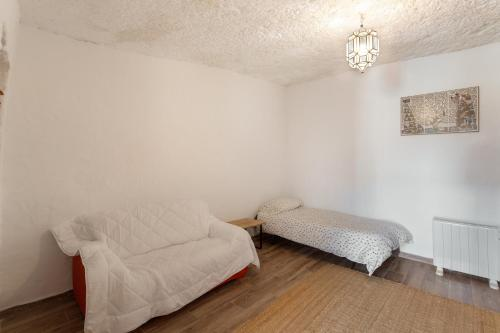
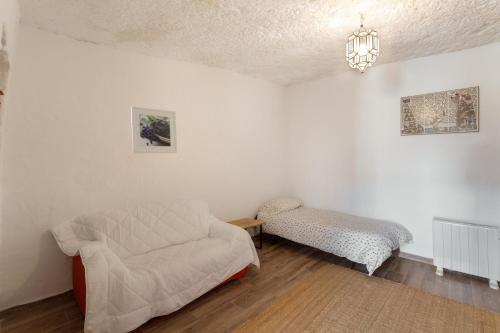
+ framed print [130,105,178,154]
